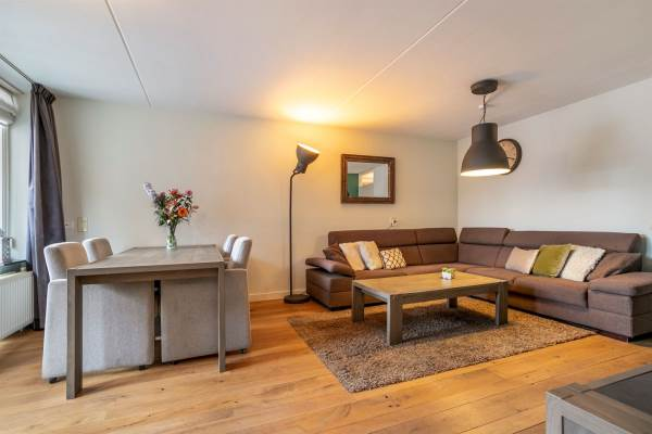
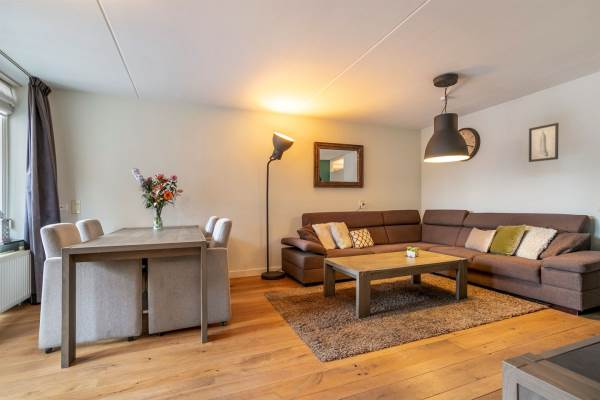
+ wall art [528,122,559,163]
